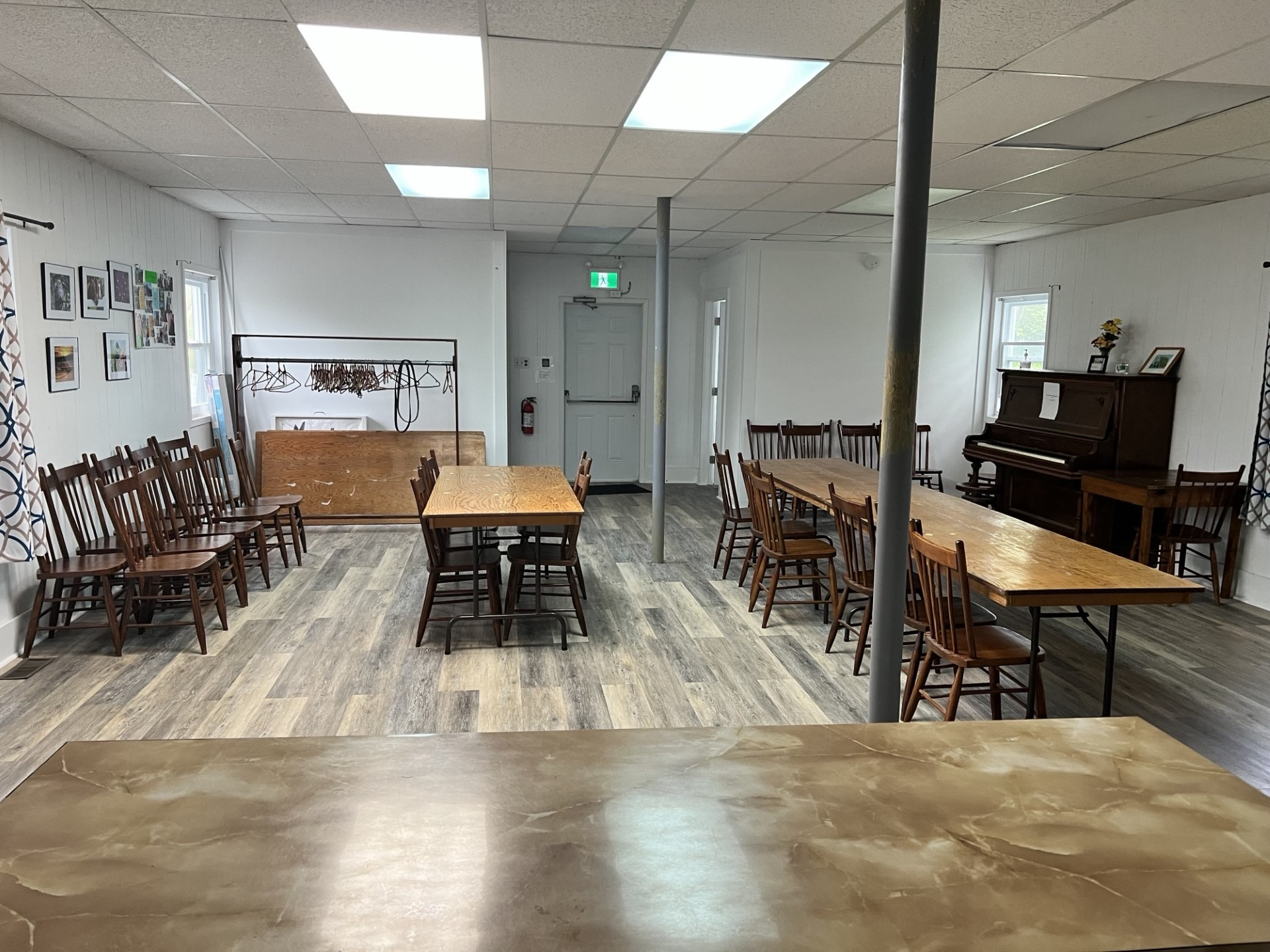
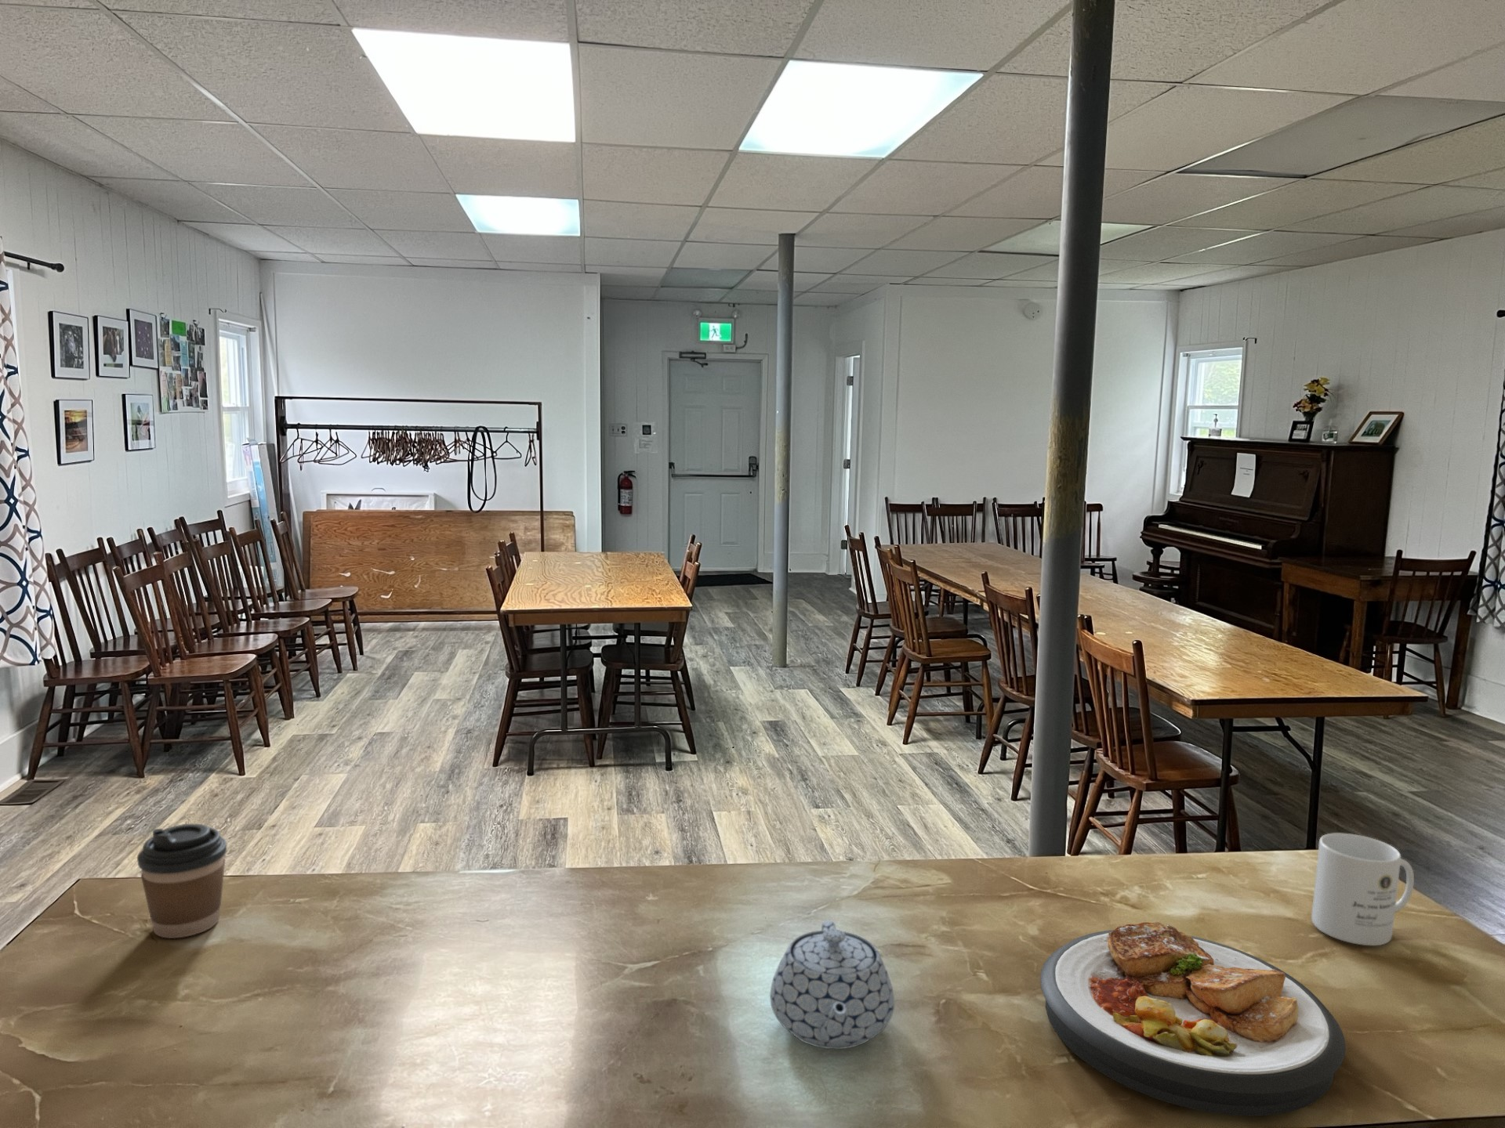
+ coffee cup [136,823,228,940]
+ plate [1039,921,1346,1116]
+ mug [1311,833,1415,947]
+ teapot [769,919,895,1050]
